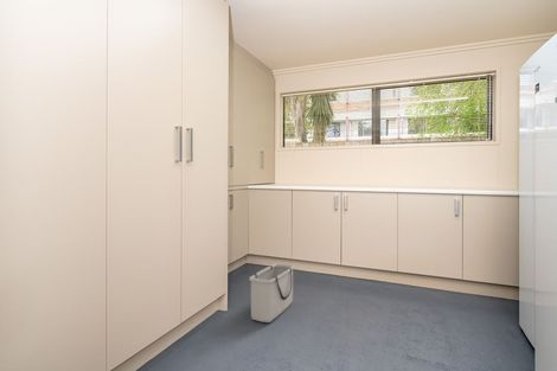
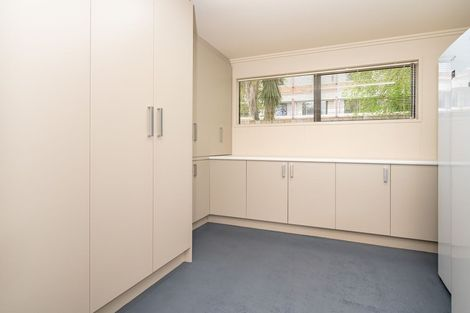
- storage bin [248,262,295,324]
